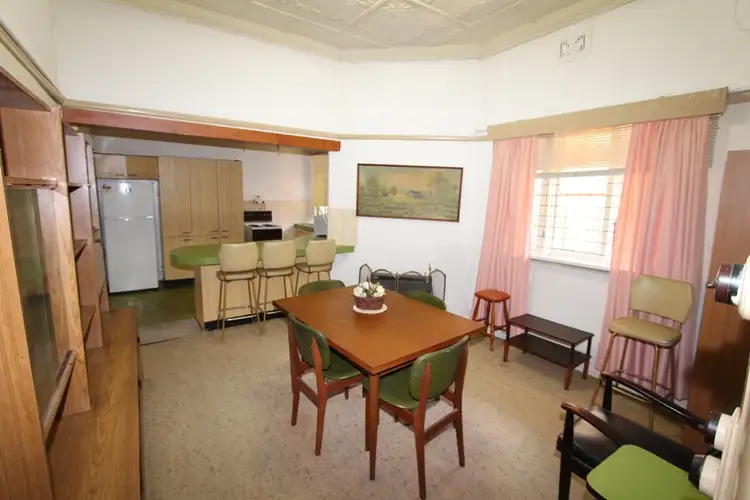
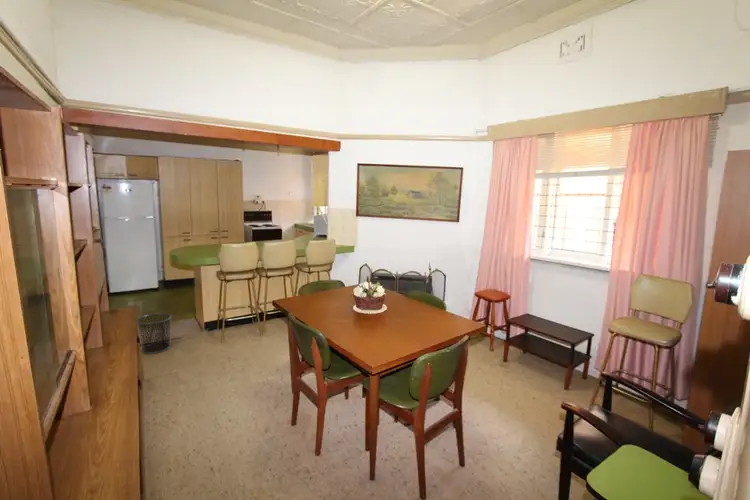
+ waste bin [136,312,173,355]
